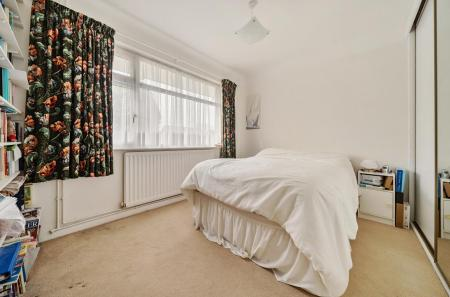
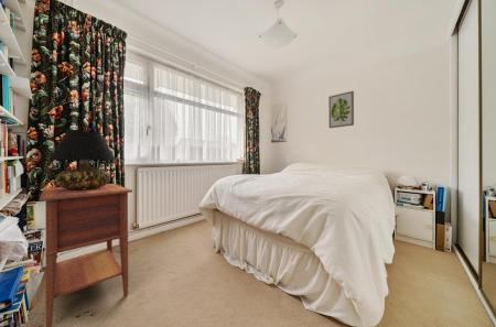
+ table lamp [47,129,117,189]
+ wall art [327,90,355,129]
+ nightstand [39,183,133,327]
